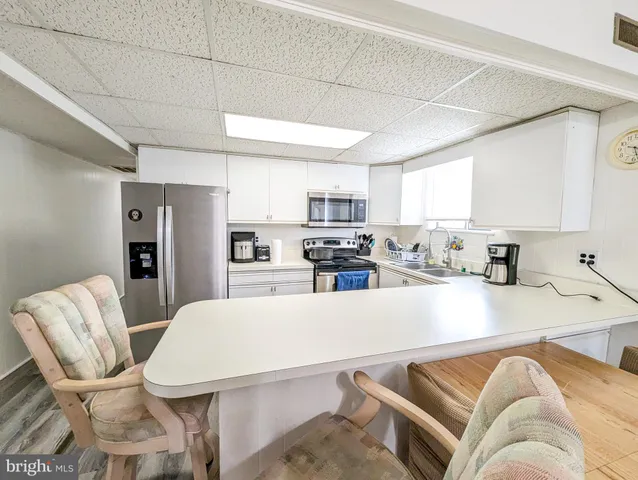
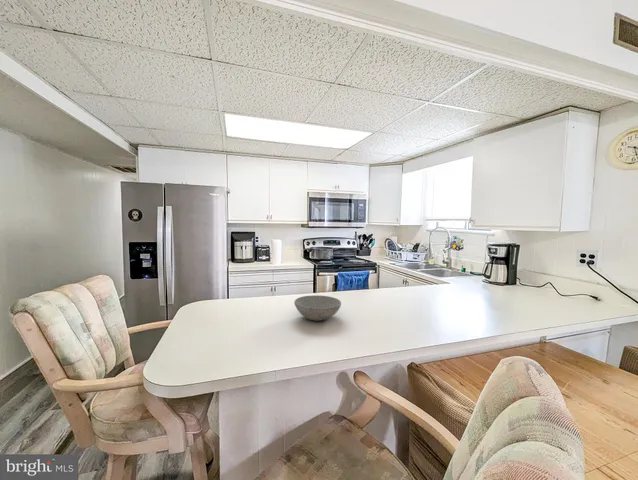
+ bowl [293,294,342,322]
